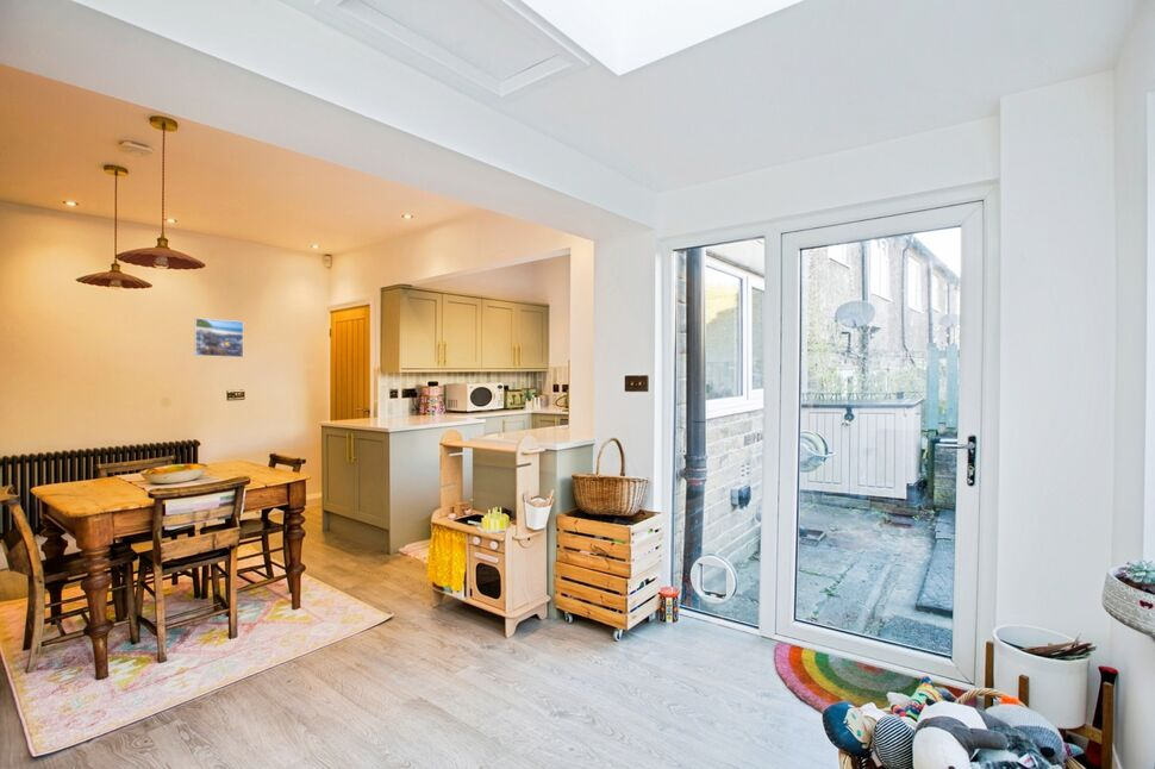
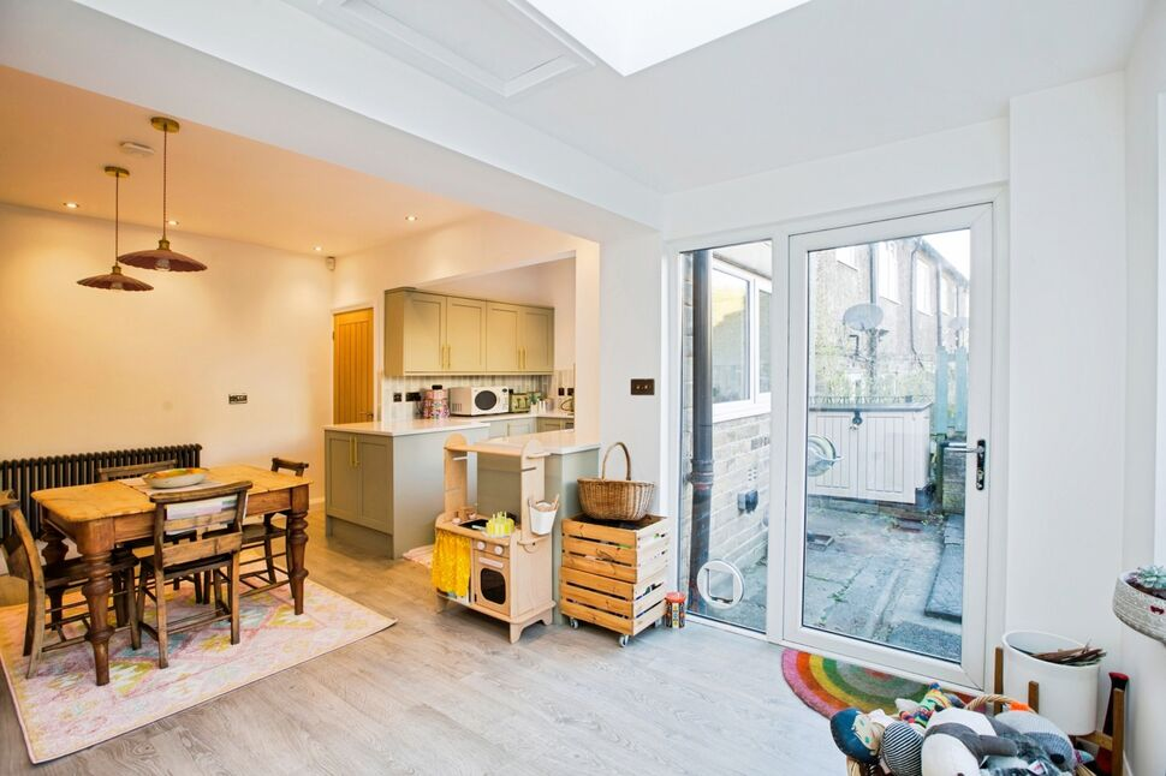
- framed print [193,317,244,358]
